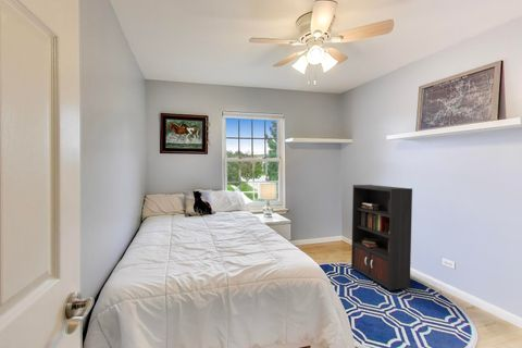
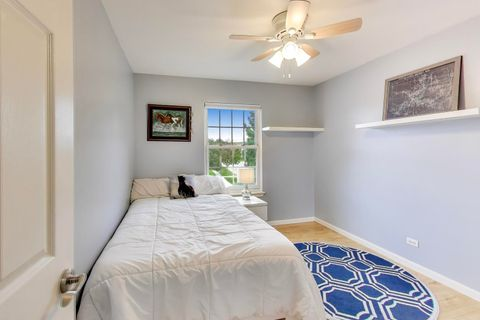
- bookcase [350,184,443,295]
